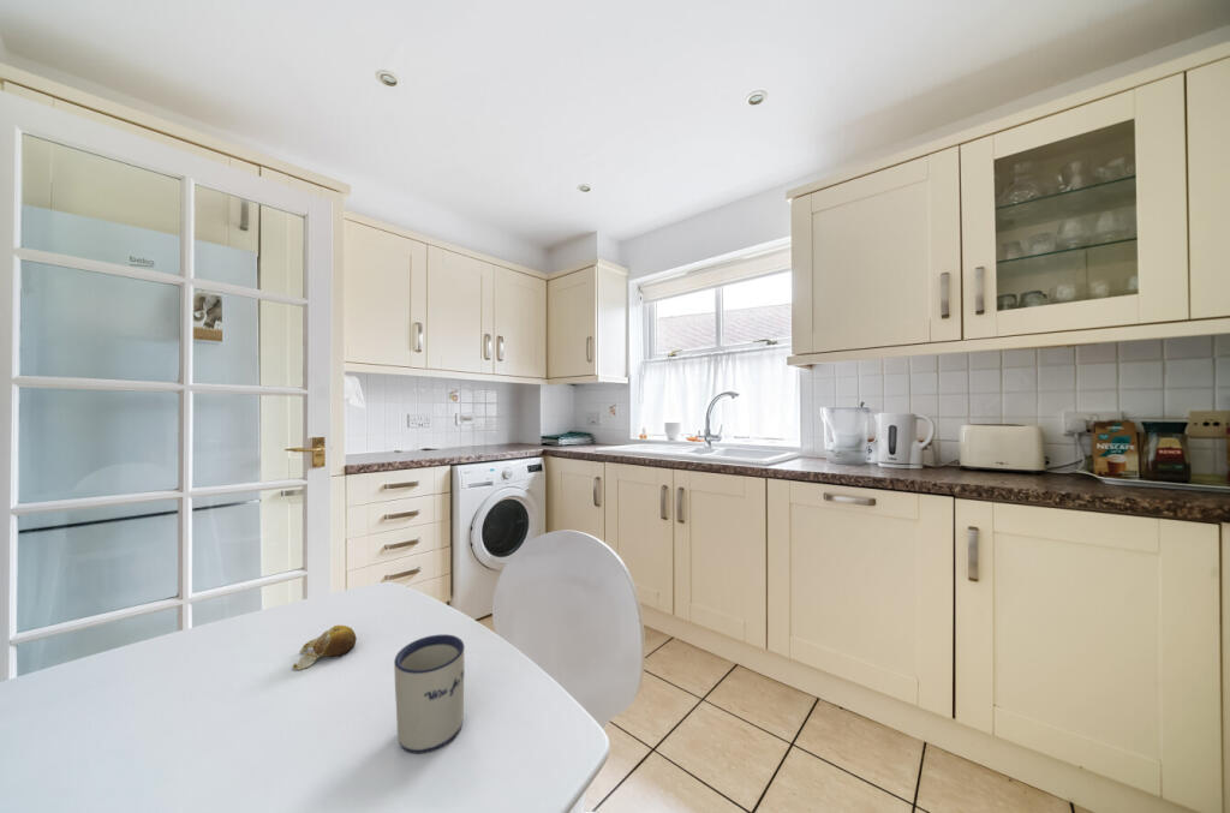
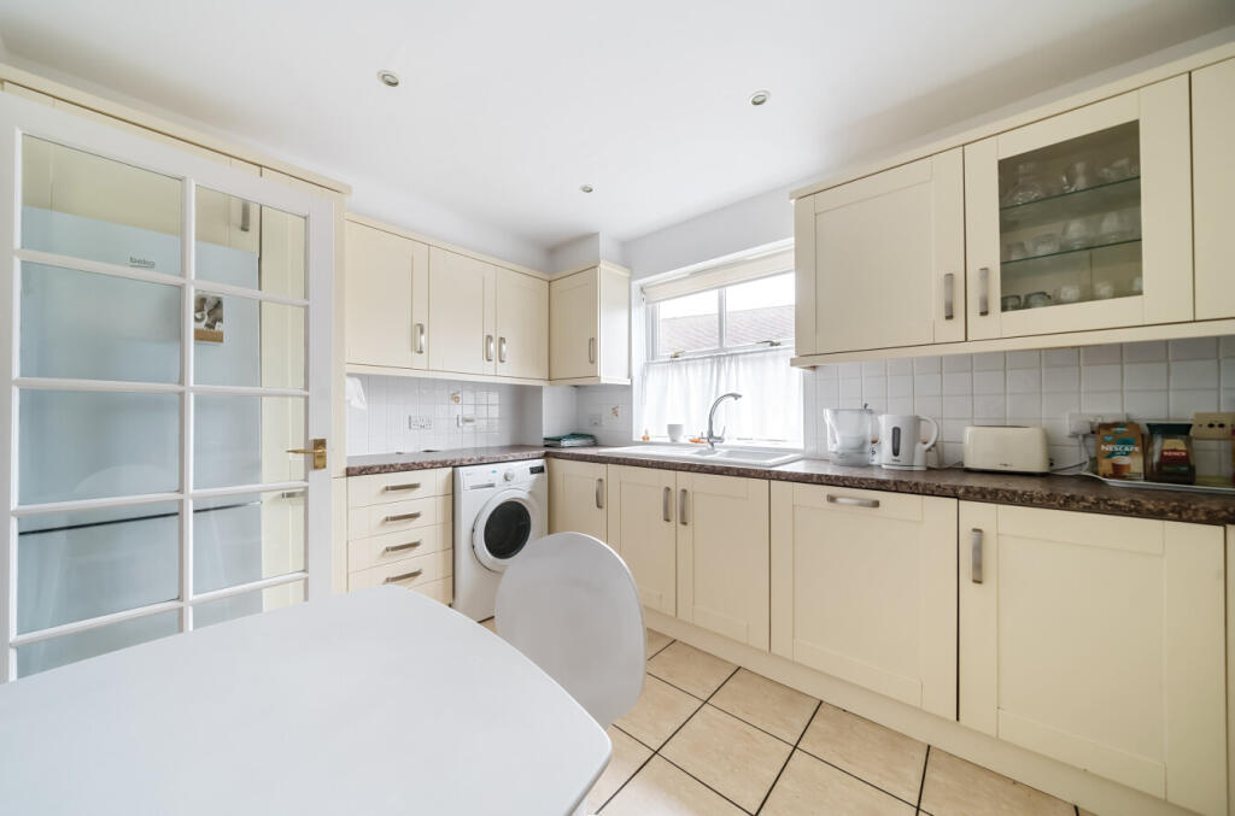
- mug [393,633,466,755]
- fruit [292,624,358,671]
